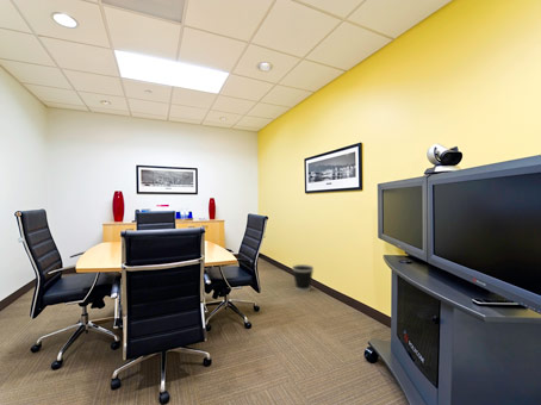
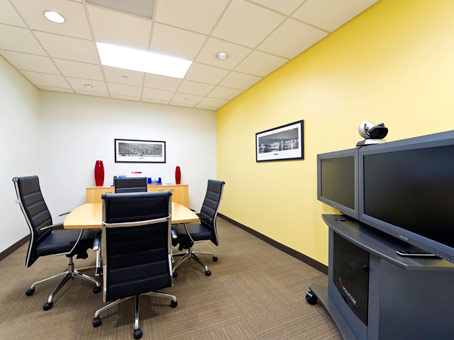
- wastebasket [291,263,315,292]
